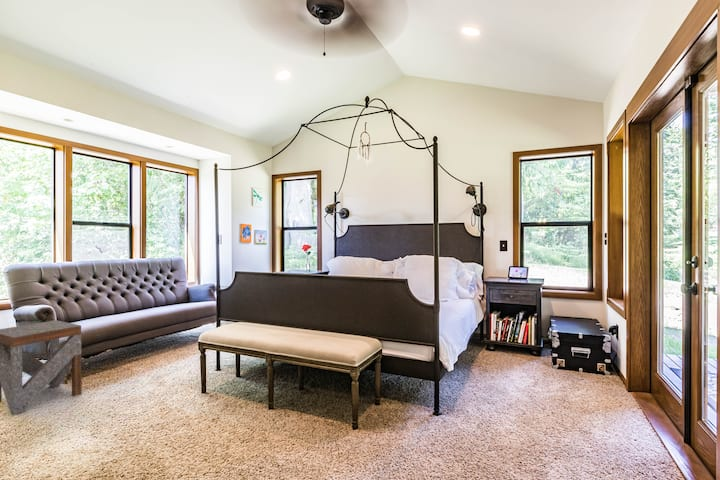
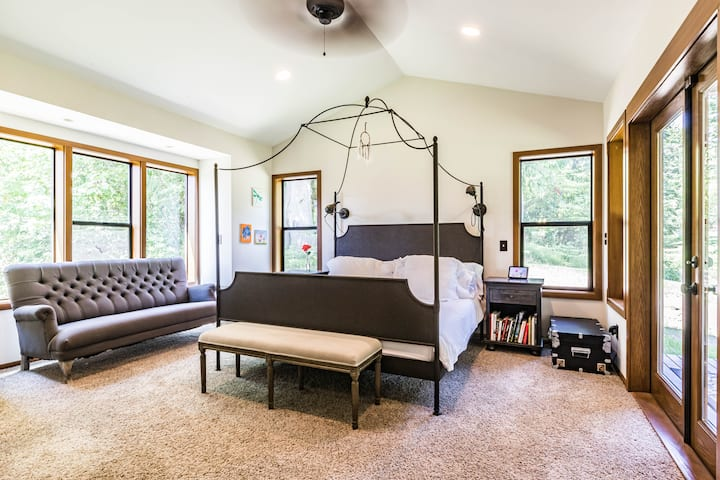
- side table [0,319,83,416]
